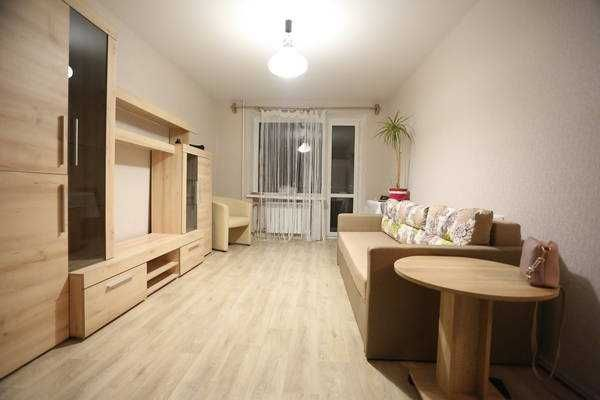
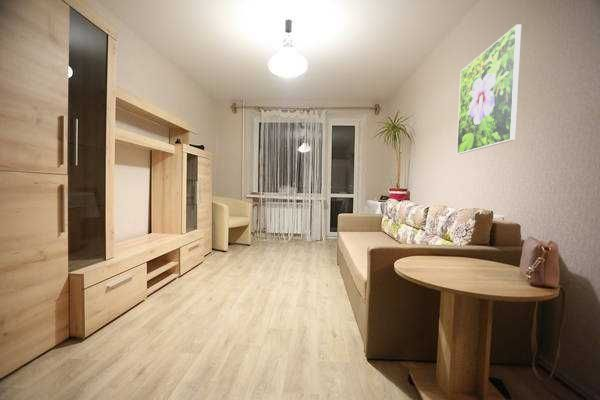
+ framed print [456,24,522,155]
